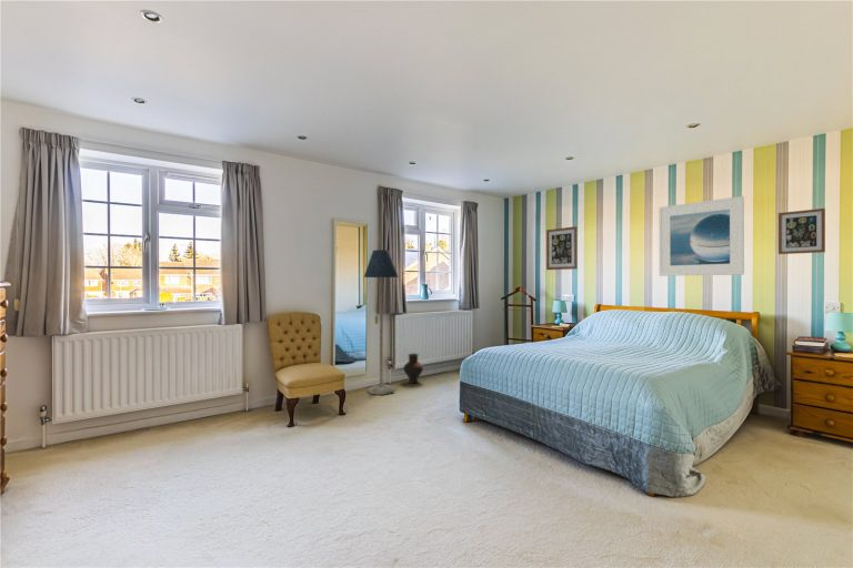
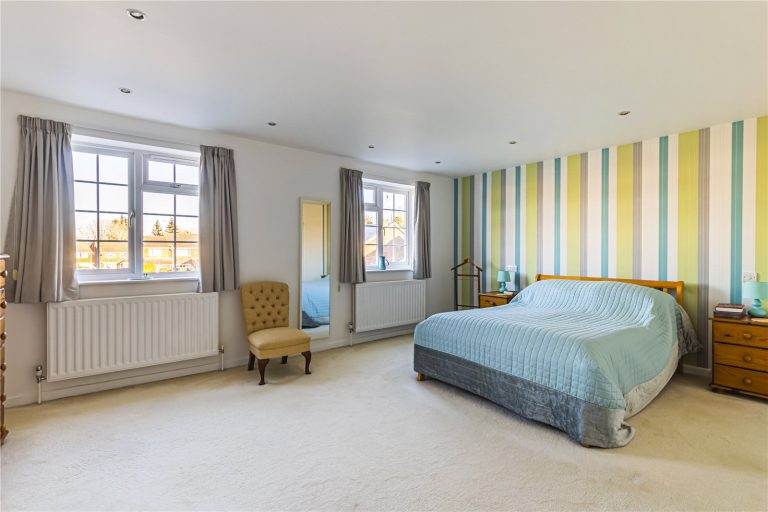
- wall art [777,207,826,255]
- wall art [545,225,579,271]
- vase [402,353,424,385]
- floor lamp [363,248,399,396]
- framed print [658,195,745,277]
